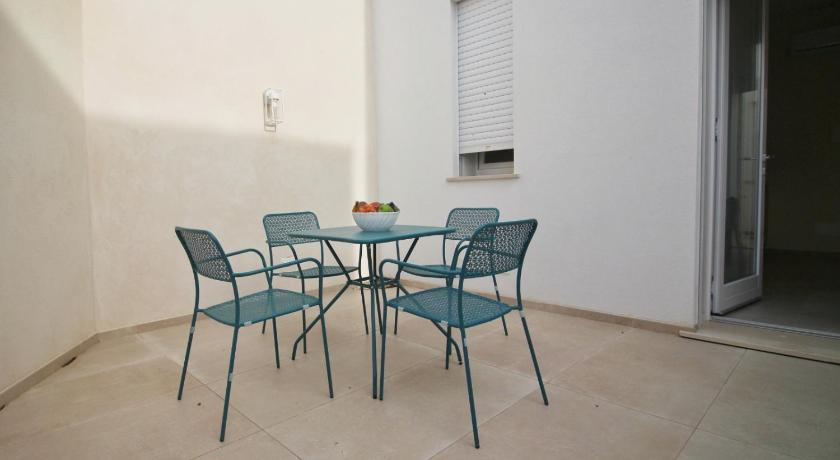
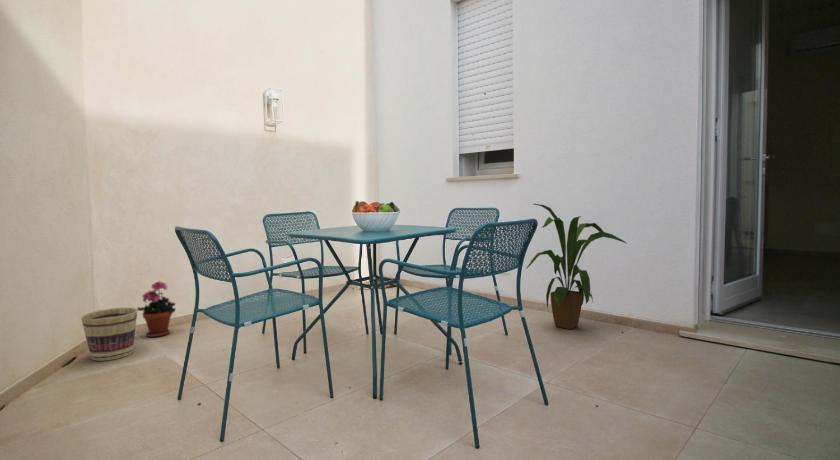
+ potted plant [137,280,177,338]
+ house plant [525,203,628,330]
+ basket [80,307,138,362]
